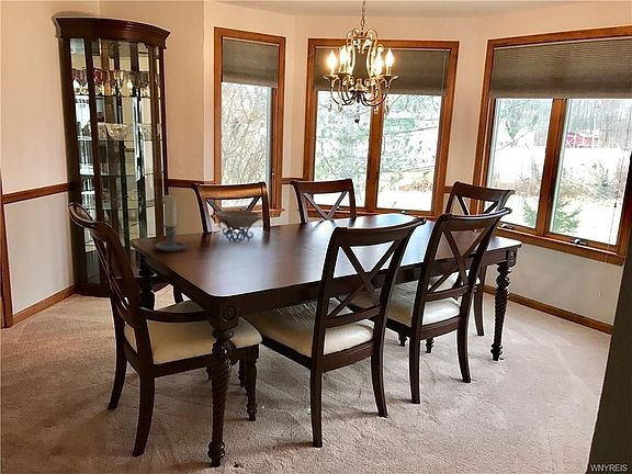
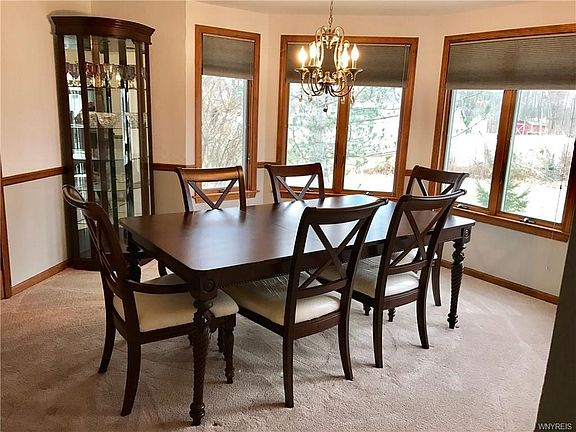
- decorative bowl [211,210,267,244]
- candle holder [155,194,192,252]
